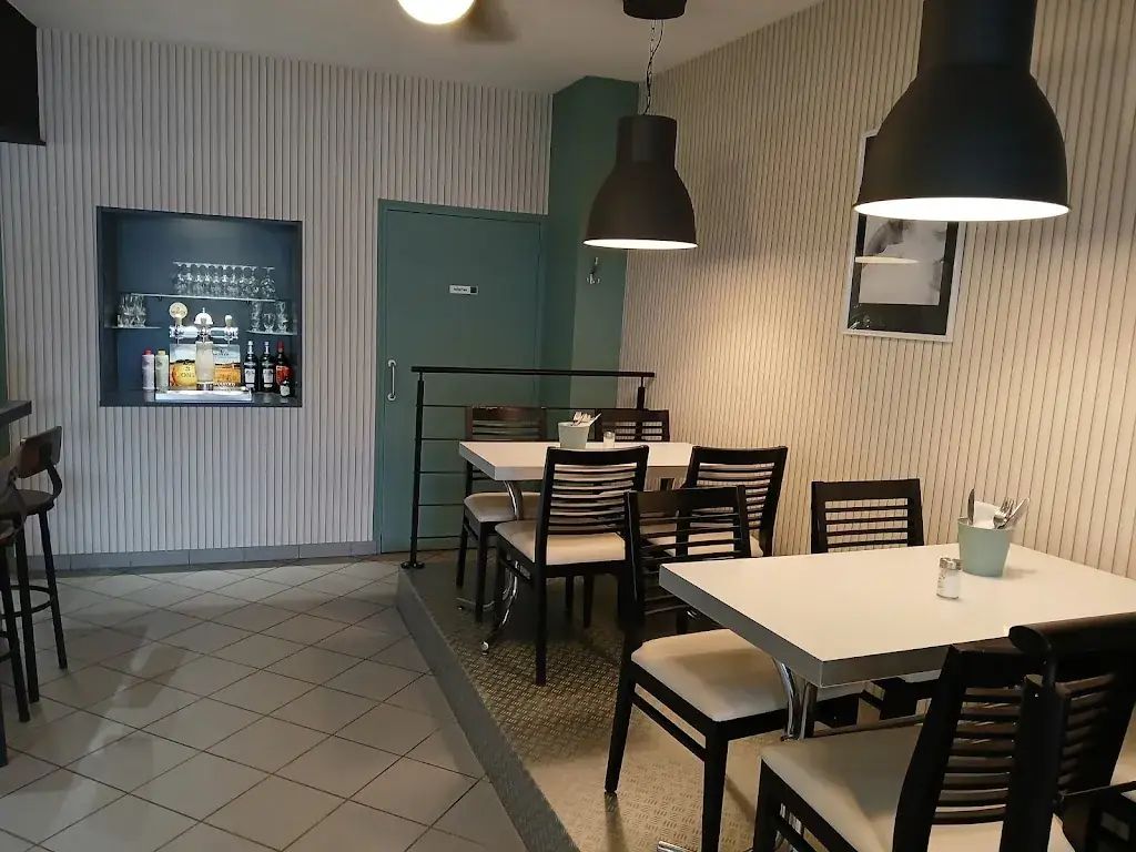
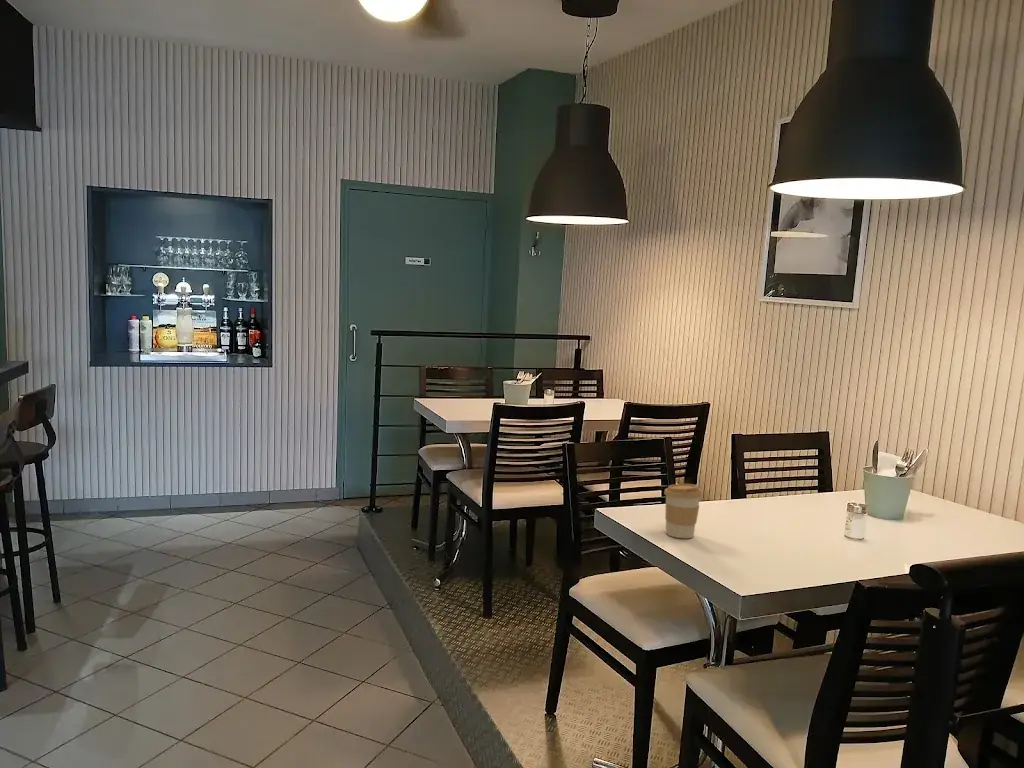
+ coffee cup [663,483,703,539]
